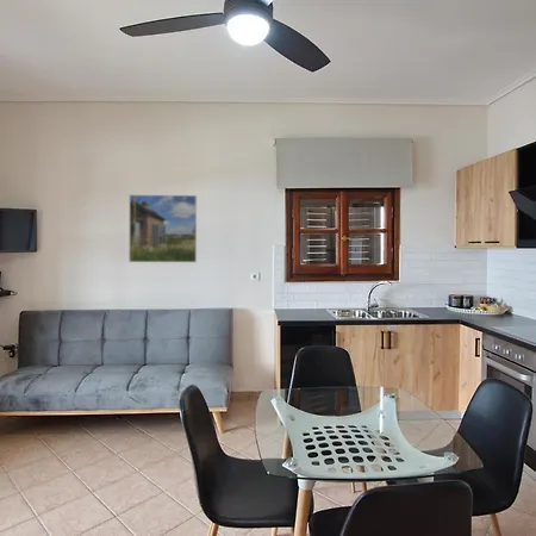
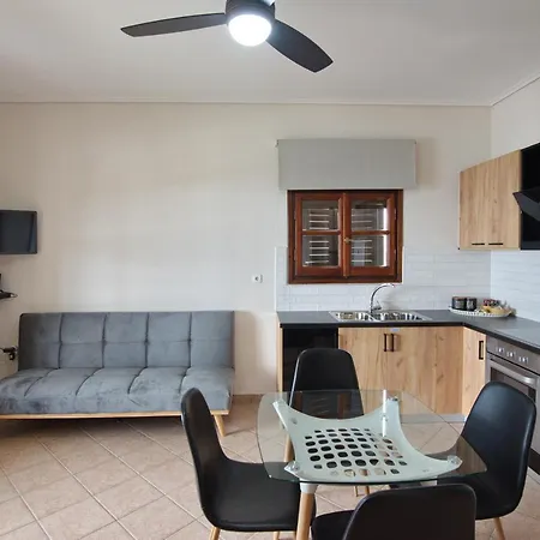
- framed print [127,194,198,263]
